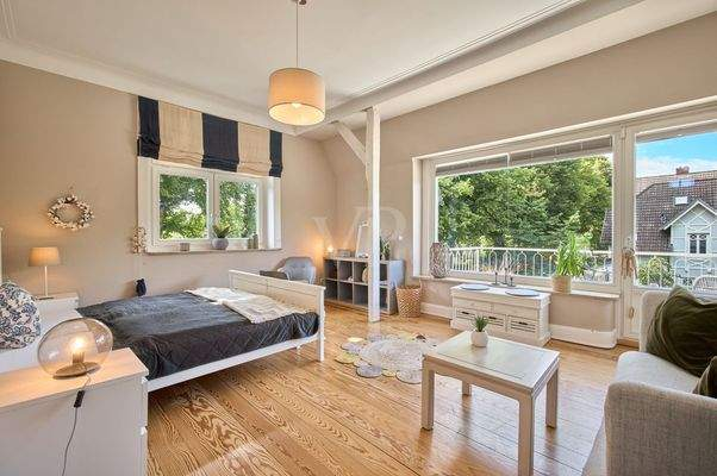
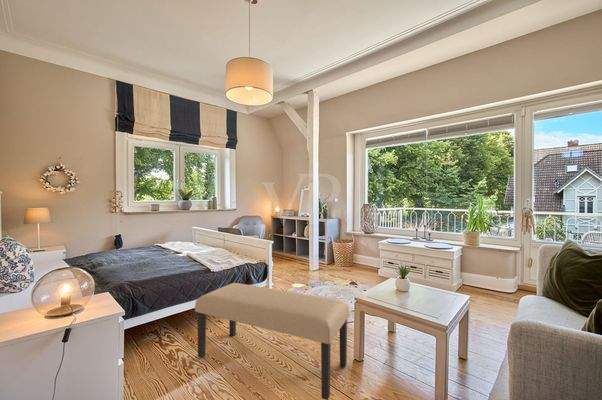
+ bench [194,282,350,400]
